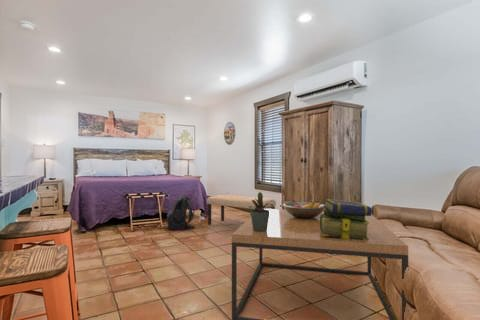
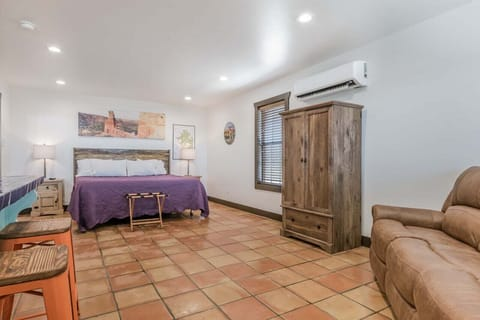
- bench [206,194,277,226]
- coffee table [231,208,409,320]
- fruit bowl [282,201,326,218]
- stack of books [320,198,373,240]
- potted plant [248,191,273,232]
- backpack [166,194,195,231]
